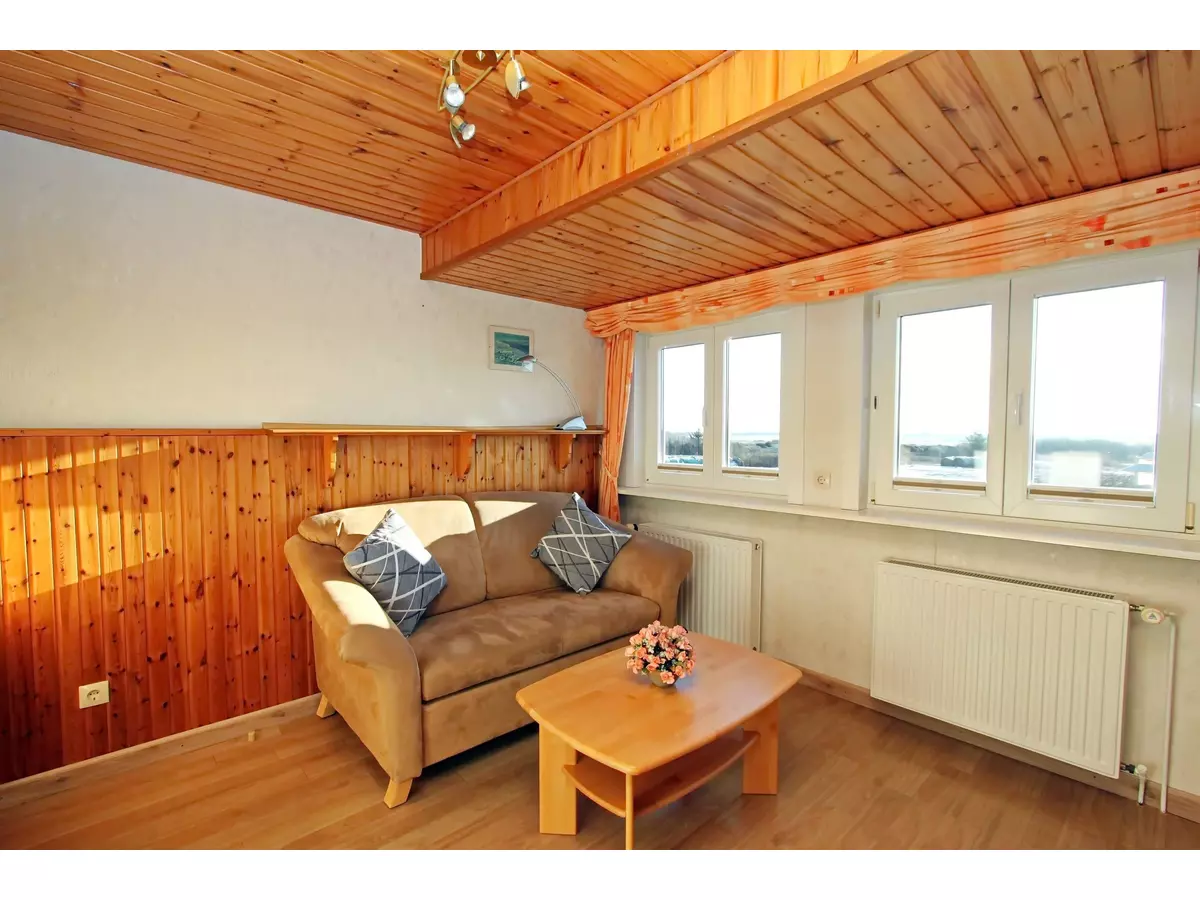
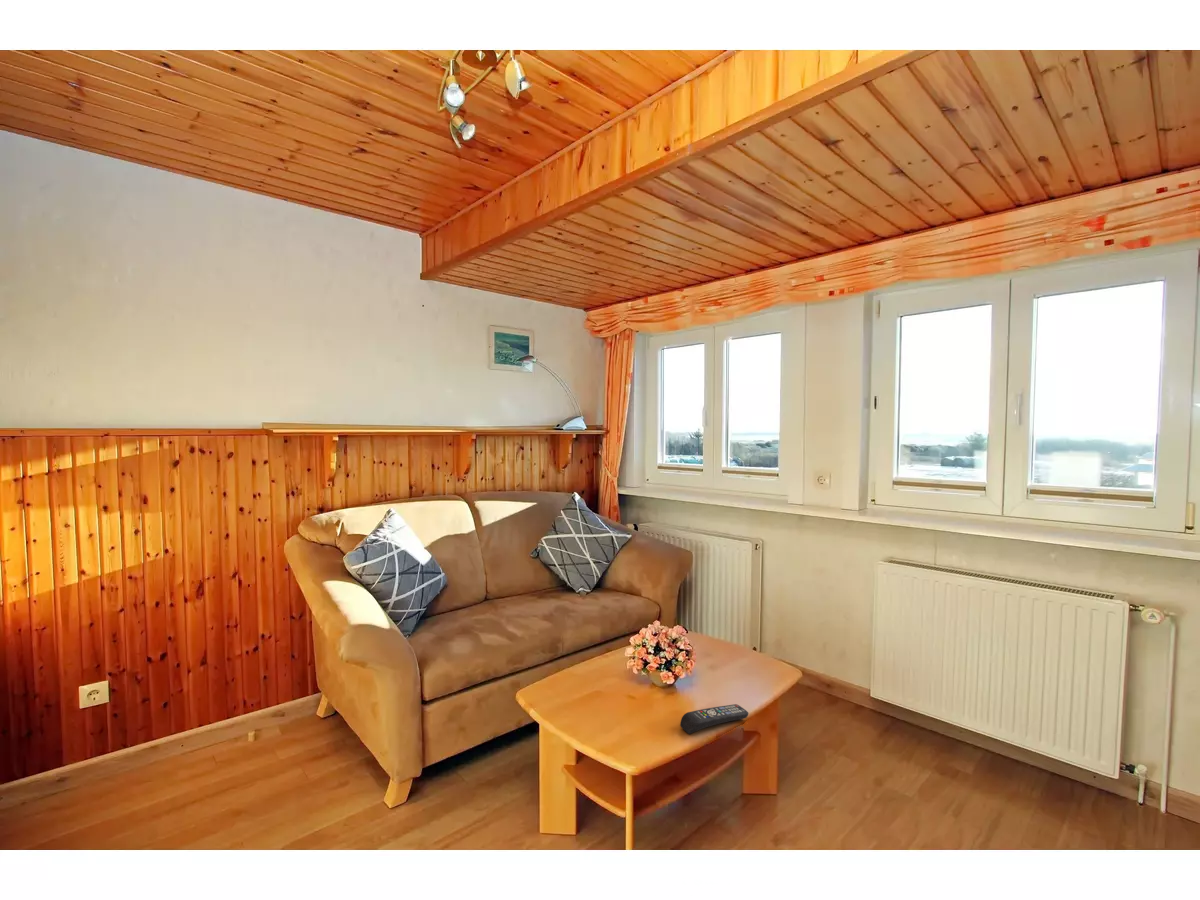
+ remote control [679,703,749,735]
